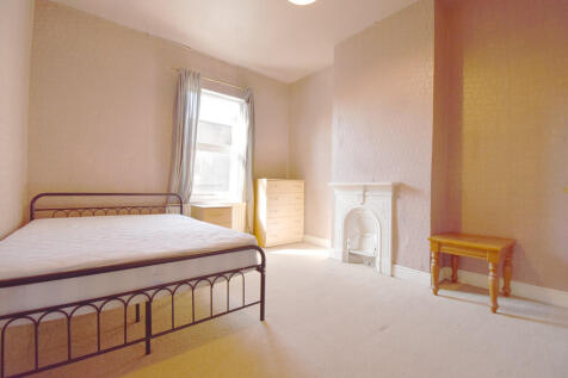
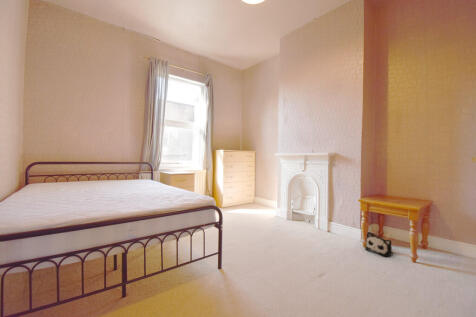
+ plush toy [364,231,394,258]
